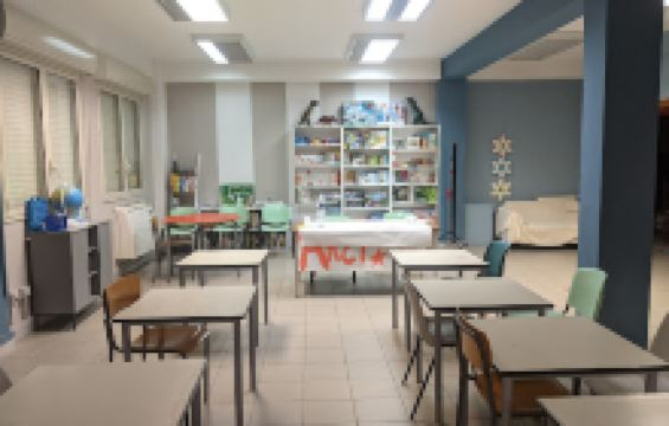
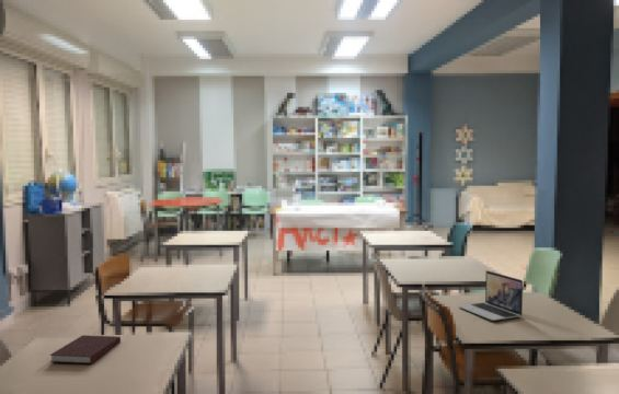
+ laptop [458,269,524,322]
+ notebook [49,334,122,364]
